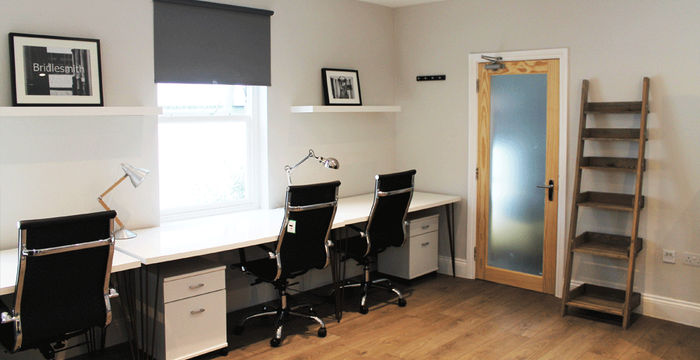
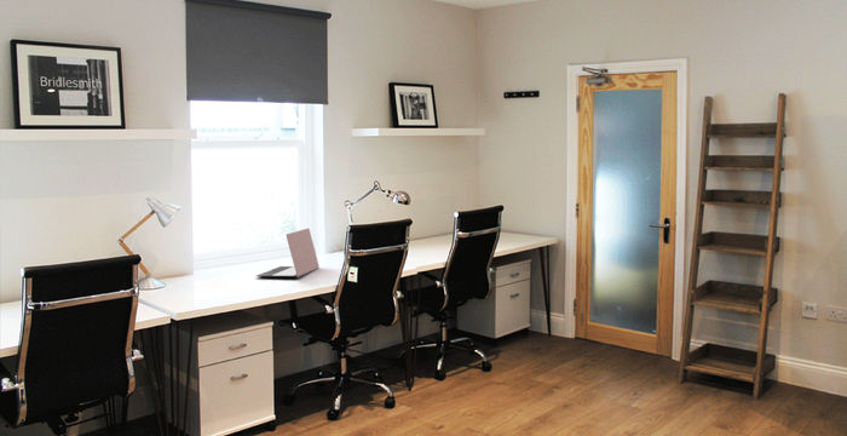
+ laptop [255,228,321,279]
